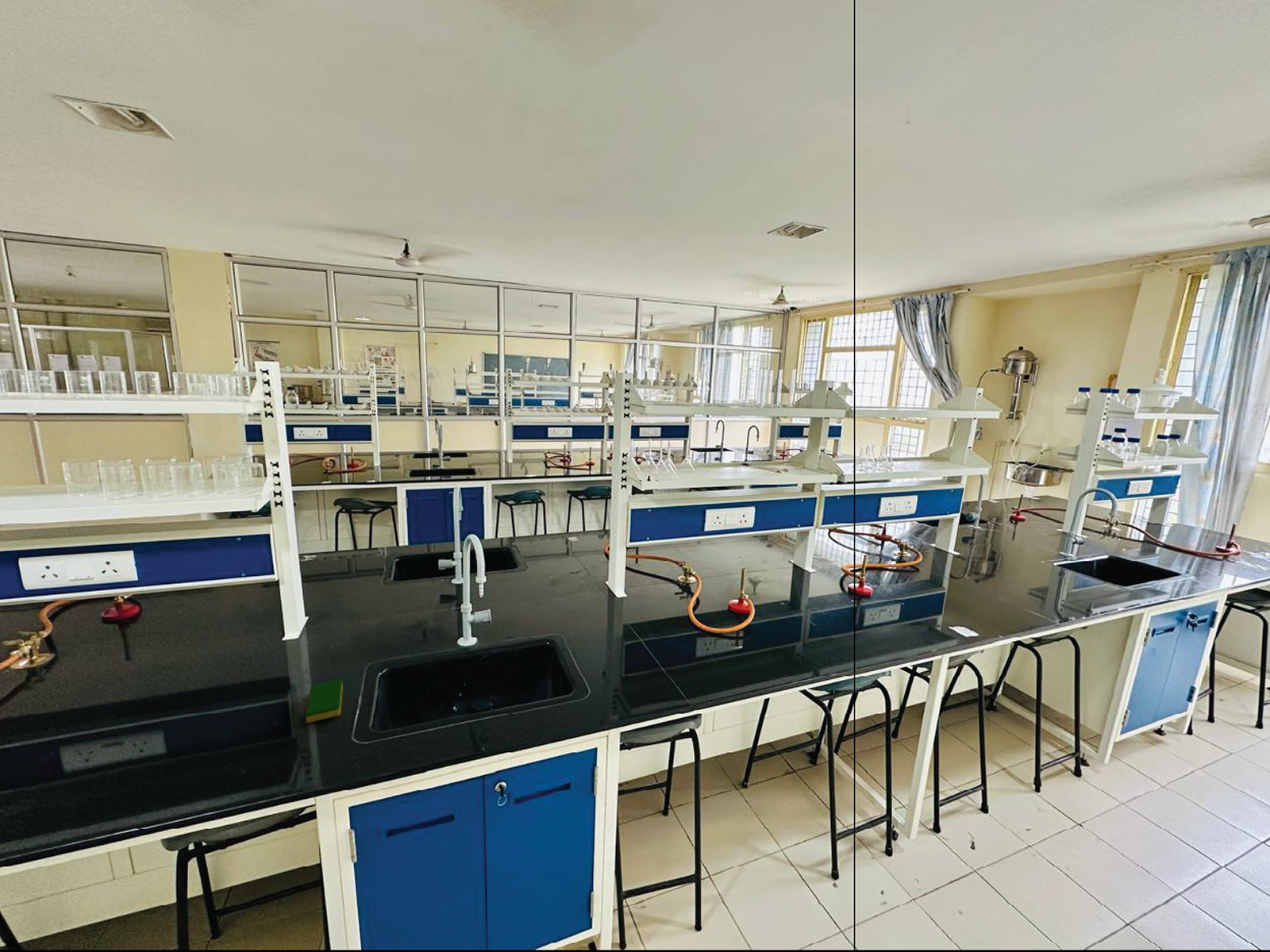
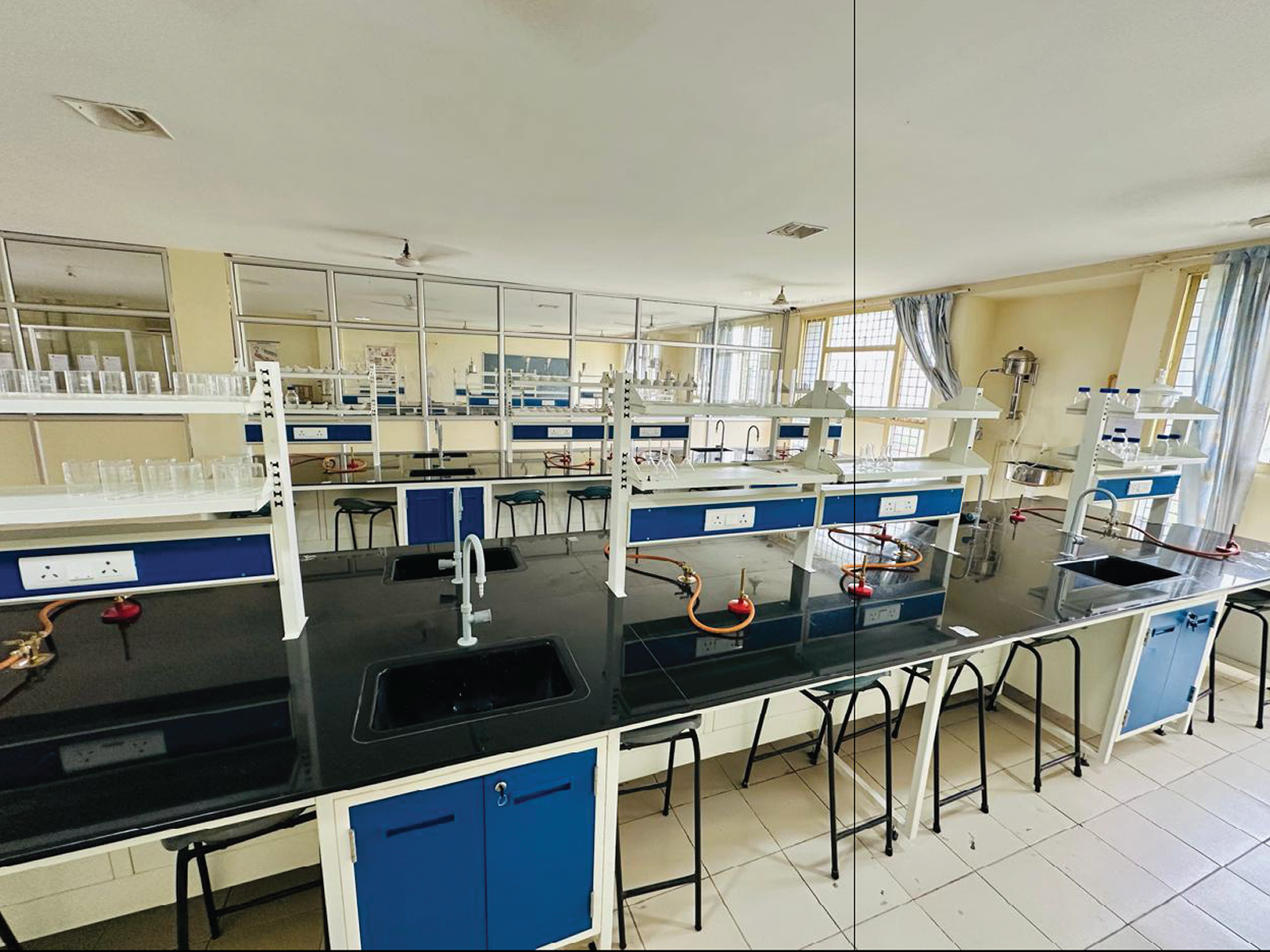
- dish sponge [305,678,344,724]
